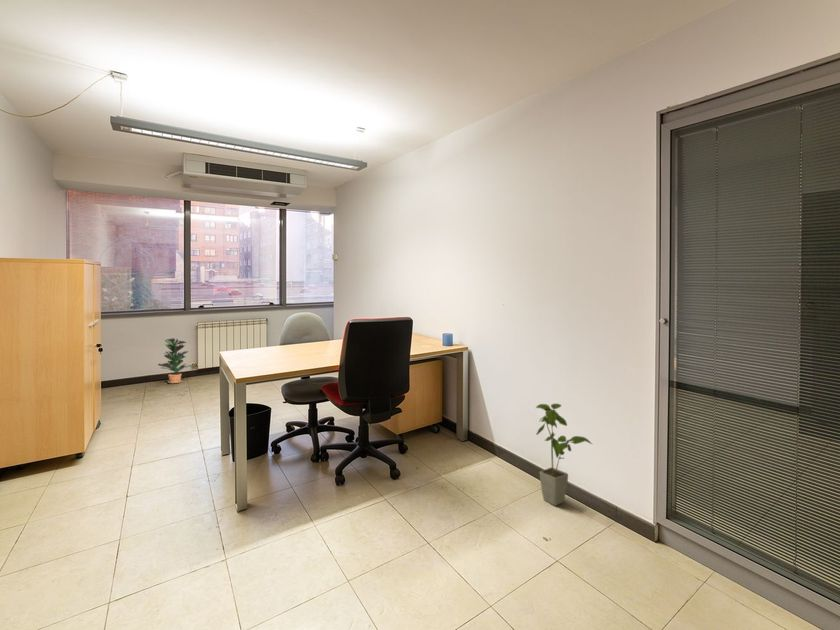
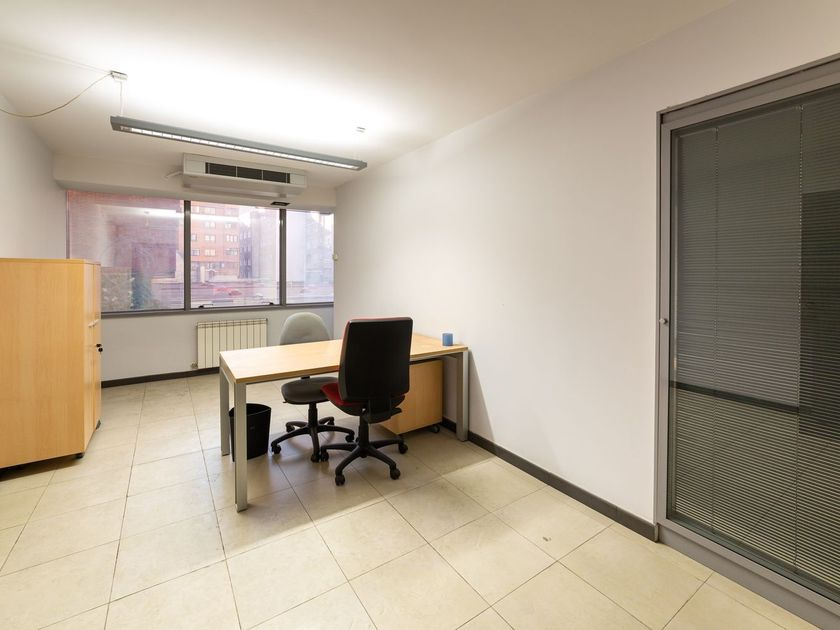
- house plant [534,403,593,507]
- potted plant [157,337,192,384]
